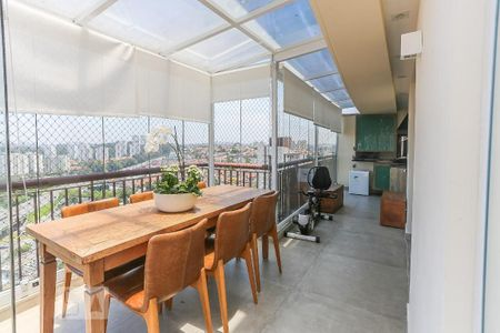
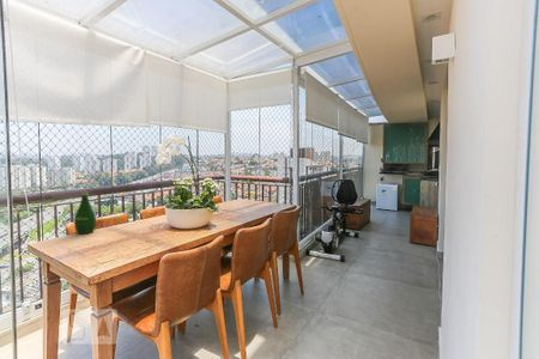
+ bottle [73,190,97,235]
